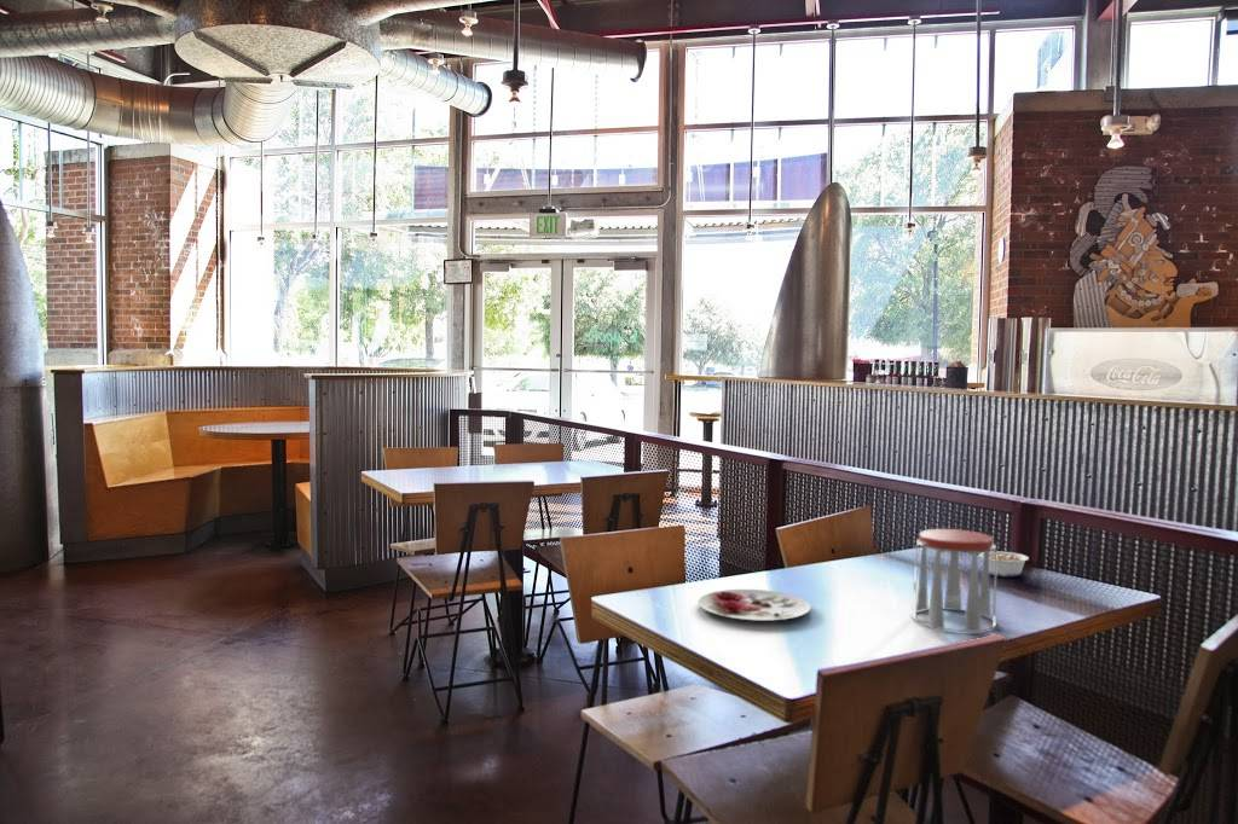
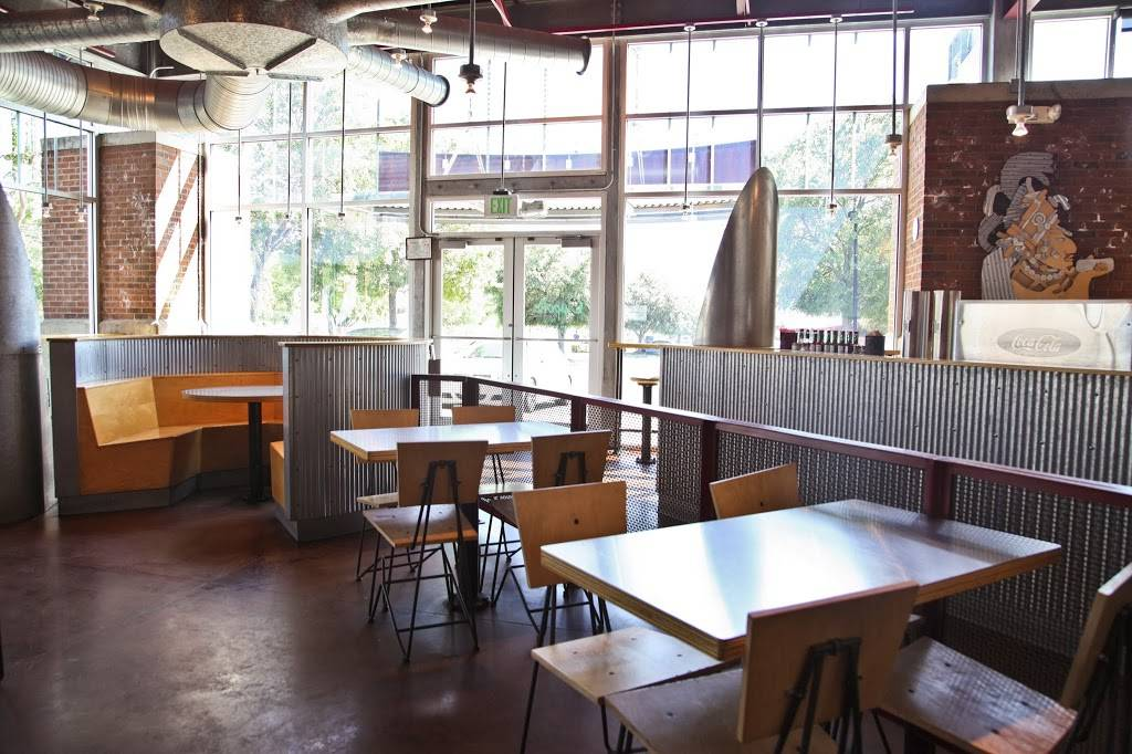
- plate [696,588,812,622]
- jar [910,528,997,633]
- legume [978,551,1030,578]
